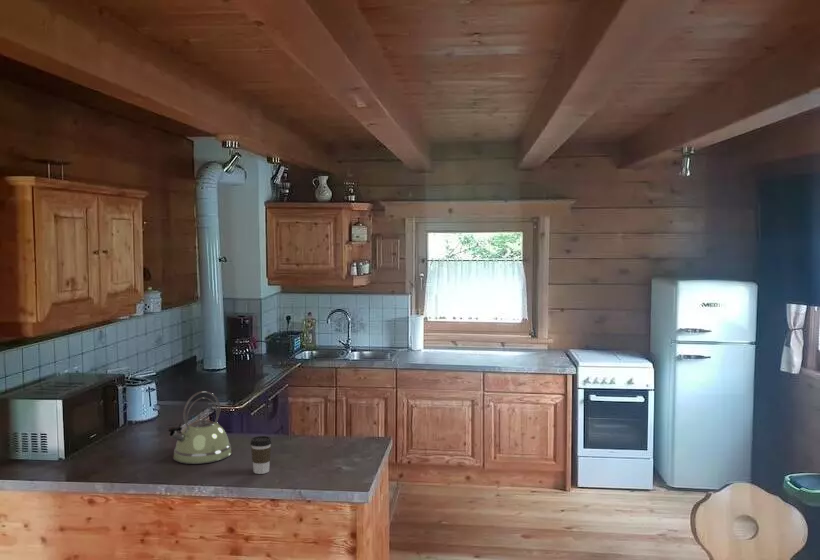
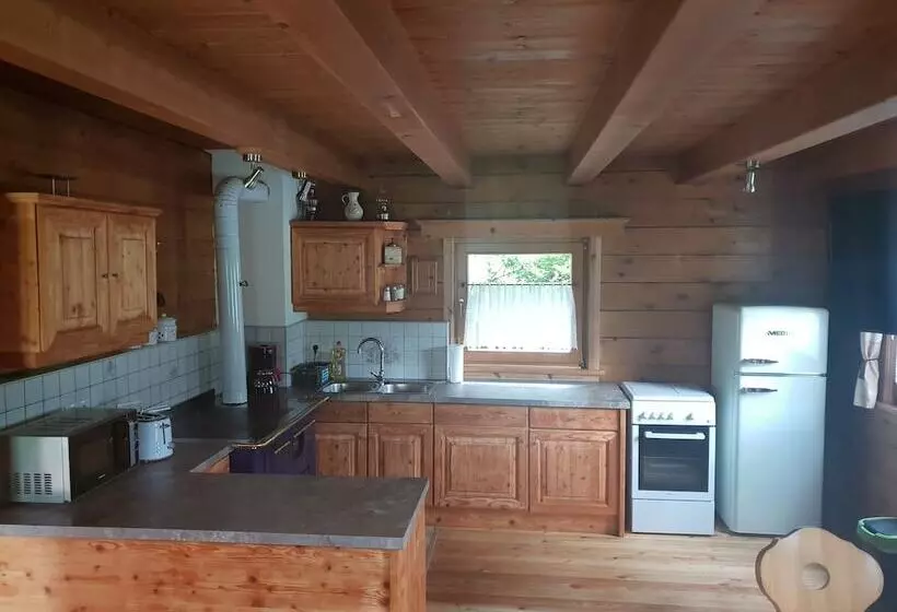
- kettle [167,390,233,465]
- coffee cup [250,435,273,475]
